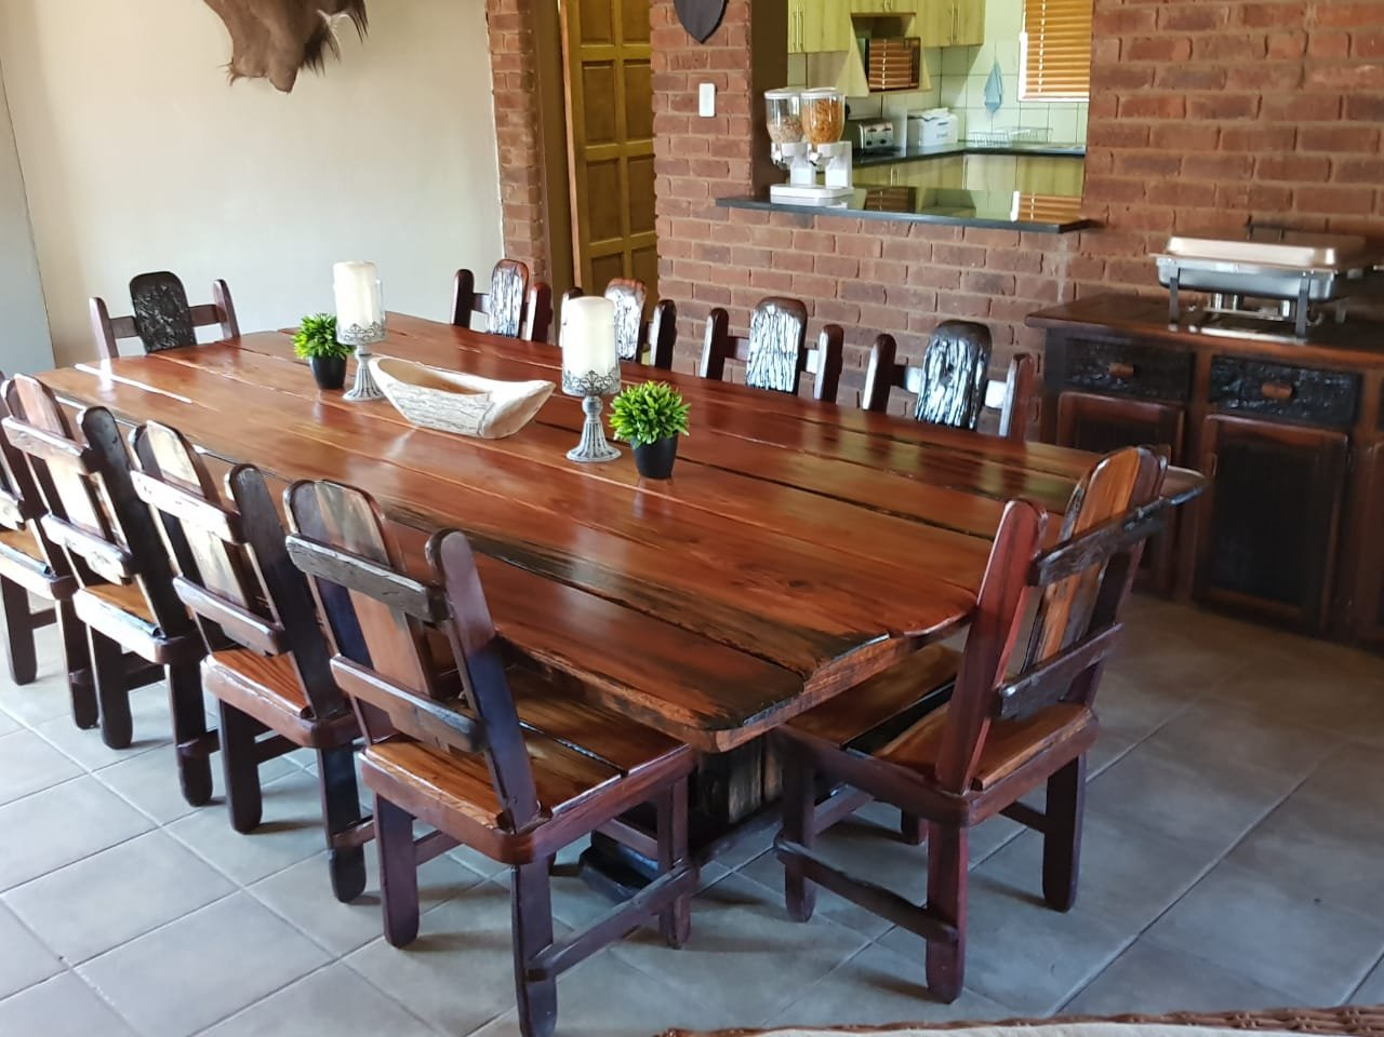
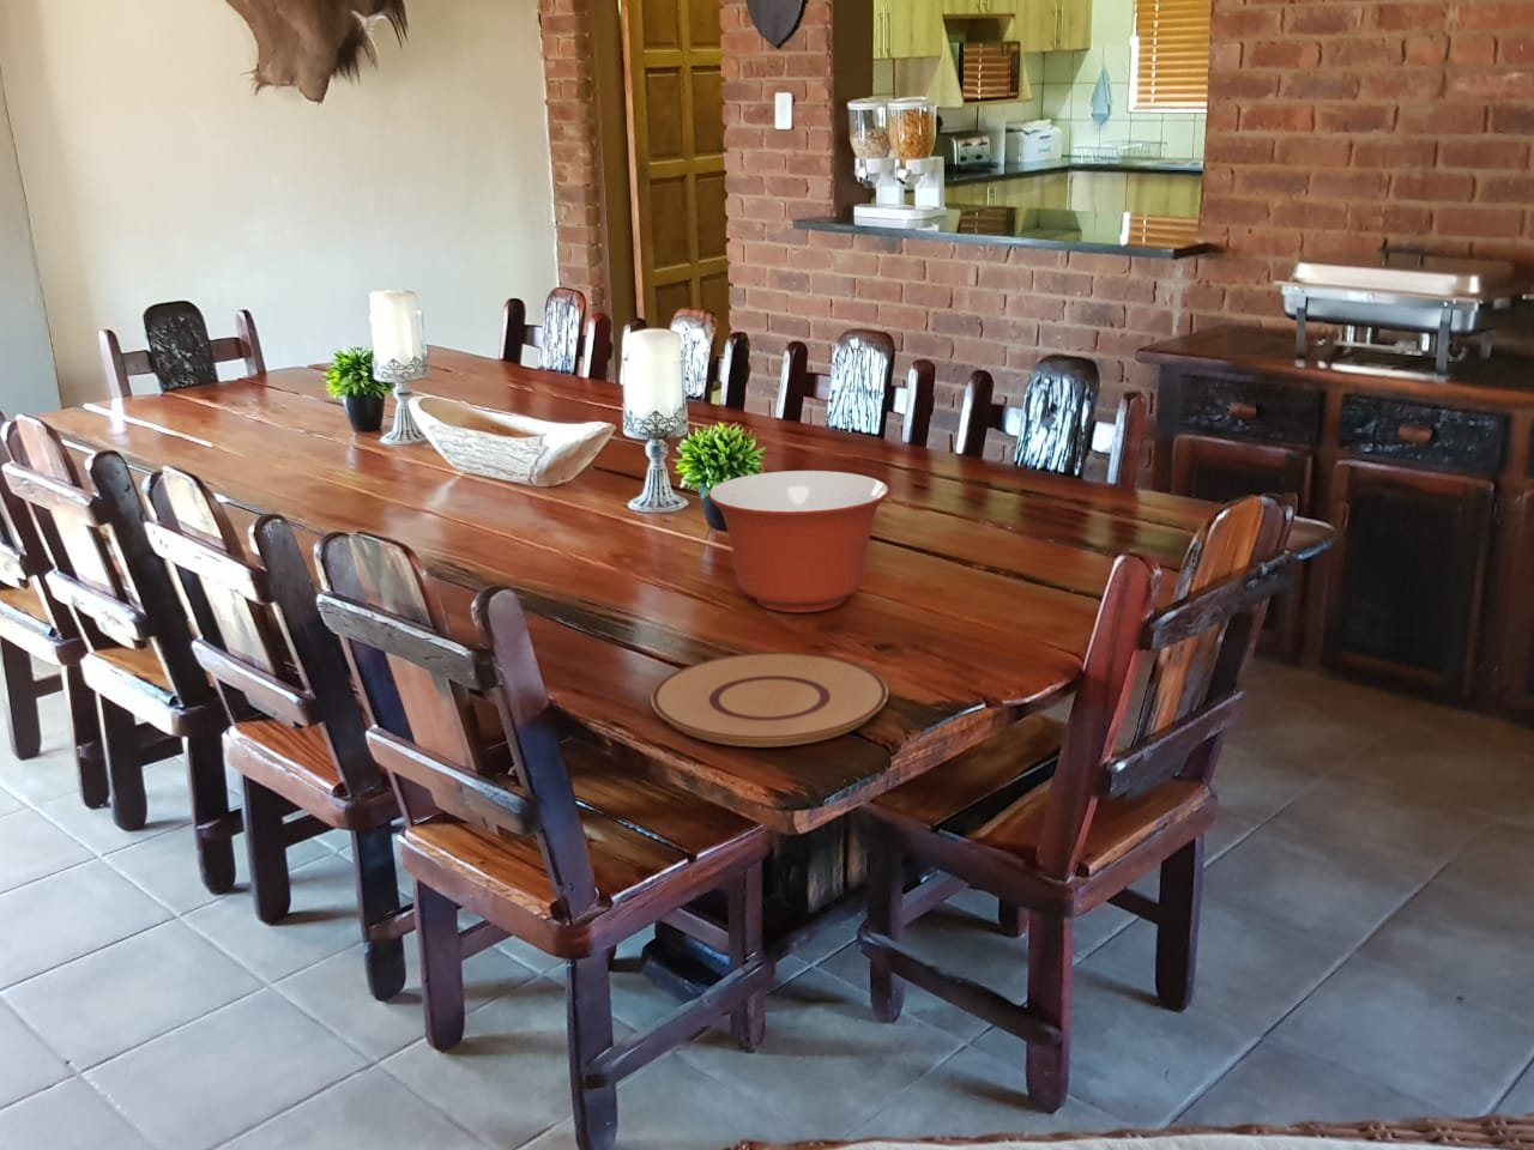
+ plate [650,651,889,748]
+ mixing bowl [707,470,890,614]
